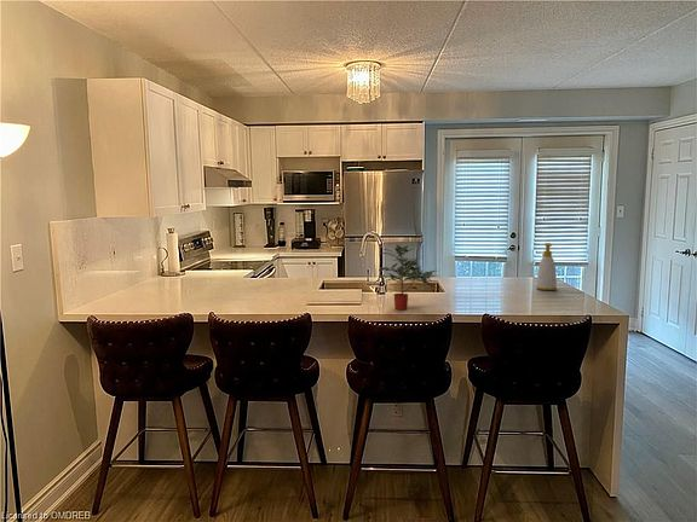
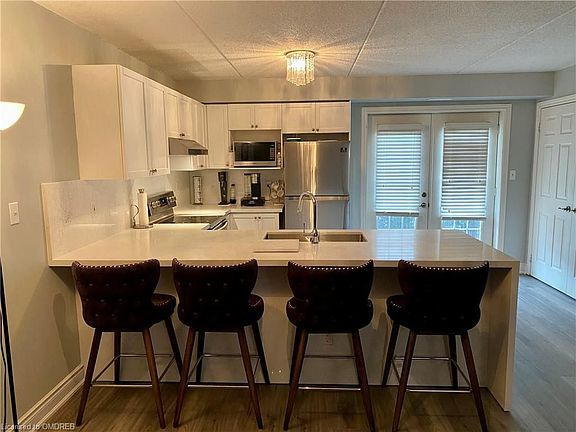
- soap bottle [535,242,558,291]
- potted plant [376,244,442,311]
